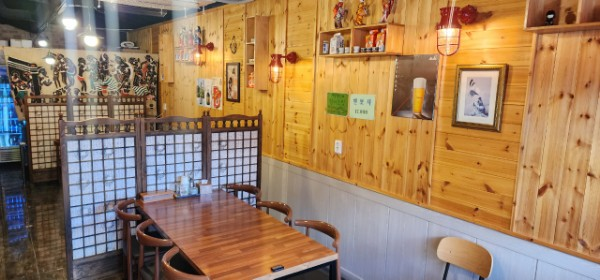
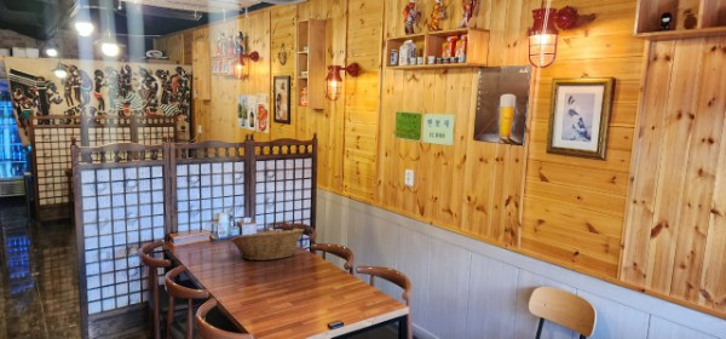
+ fruit basket [230,226,305,262]
